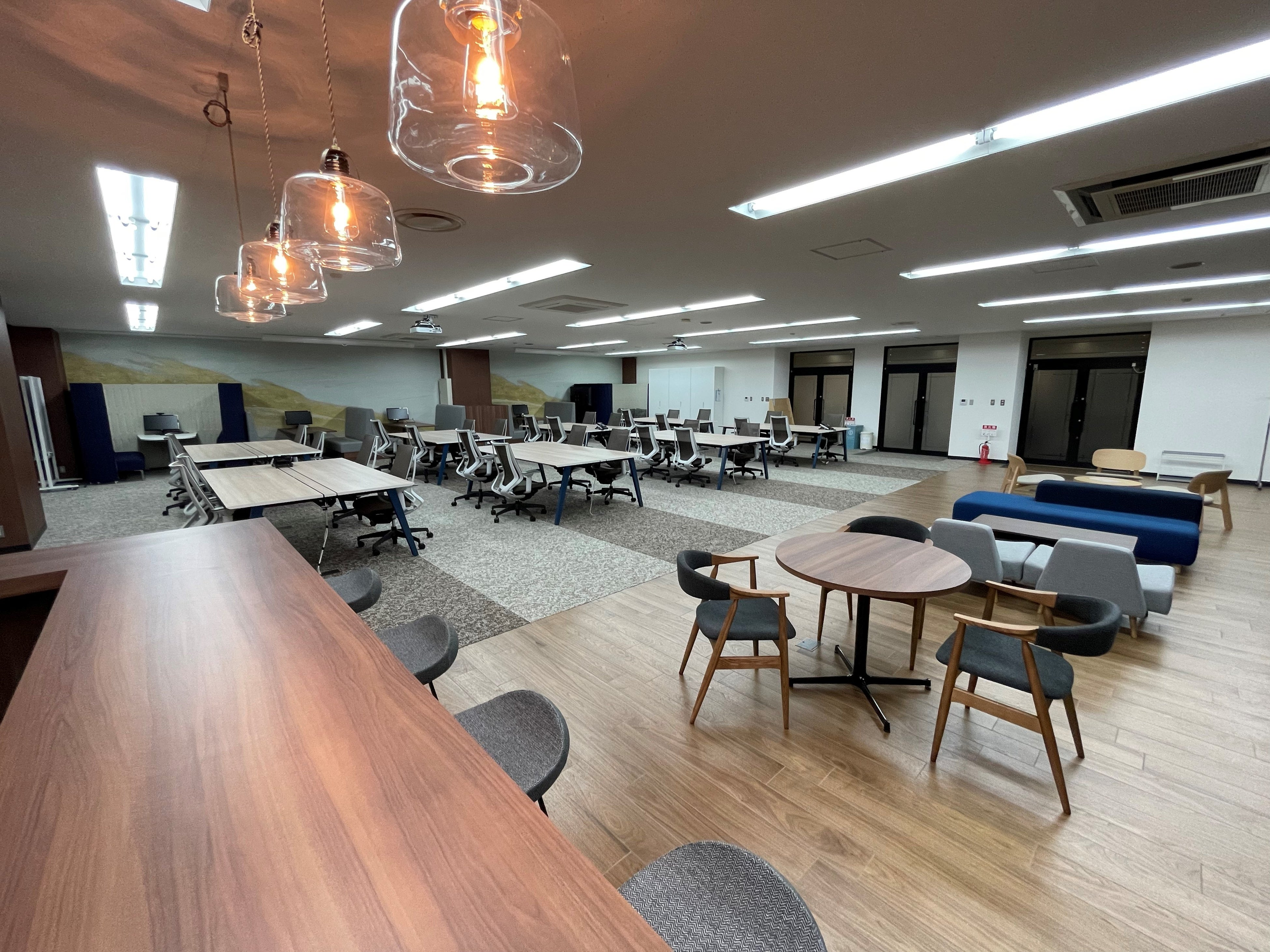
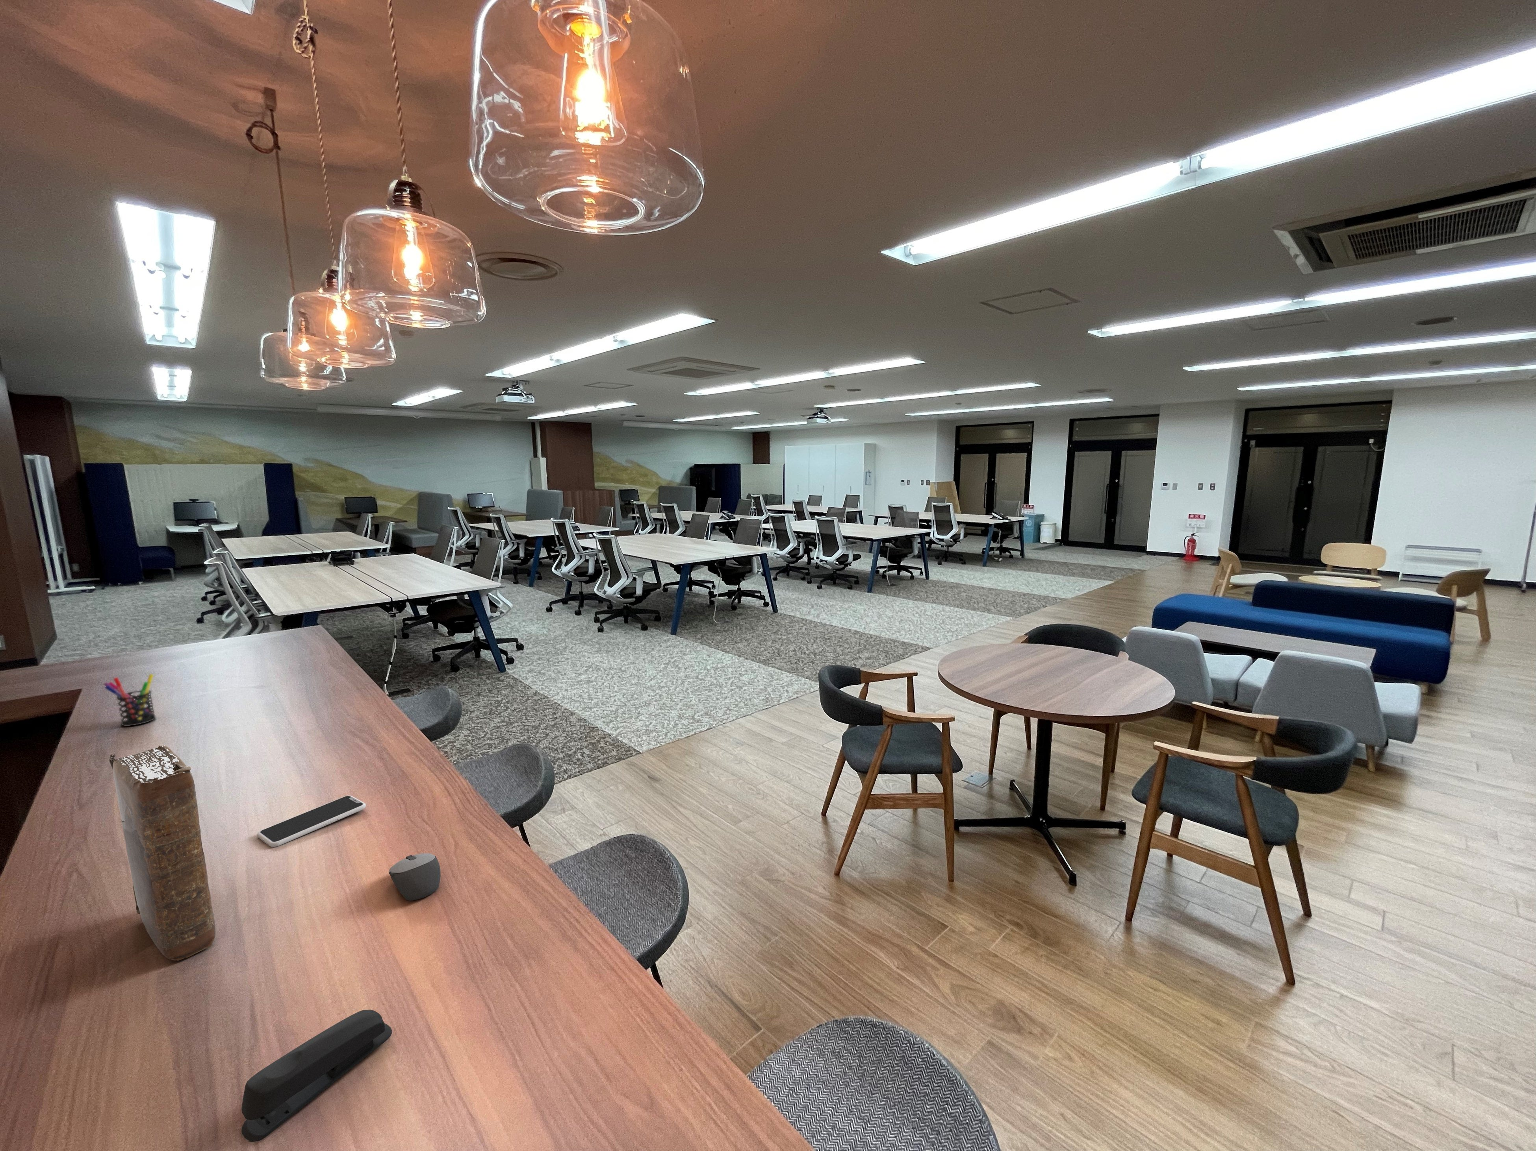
+ smartphone [256,796,366,848]
+ computer mouse [388,854,441,901]
+ stapler [241,1010,392,1143]
+ book [109,745,215,961]
+ pen holder [103,673,156,727]
